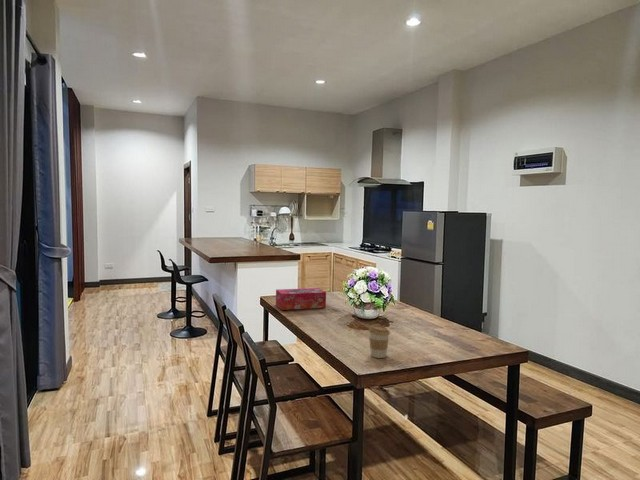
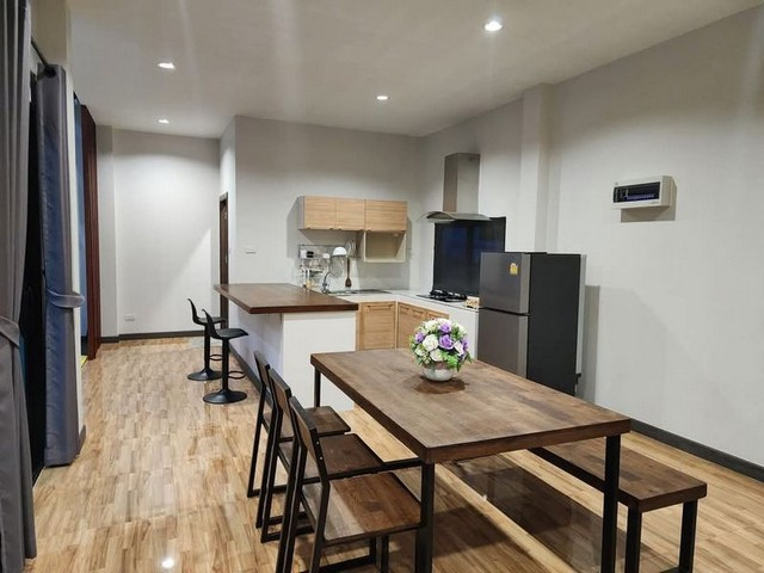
- coffee cup [368,324,391,359]
- tissue box [275,287,327,311]
